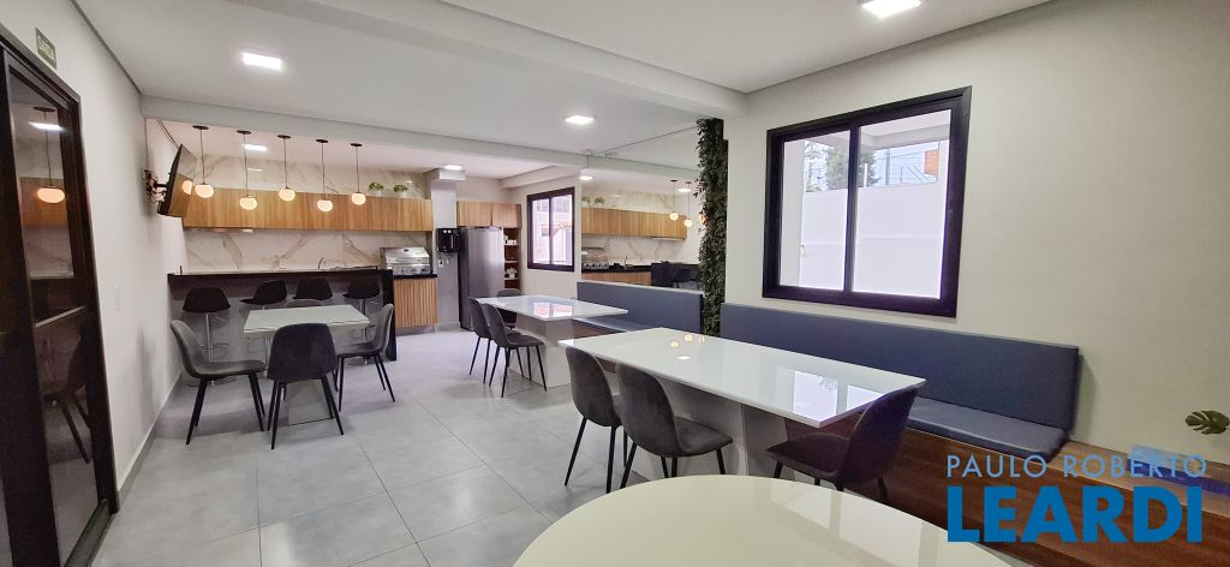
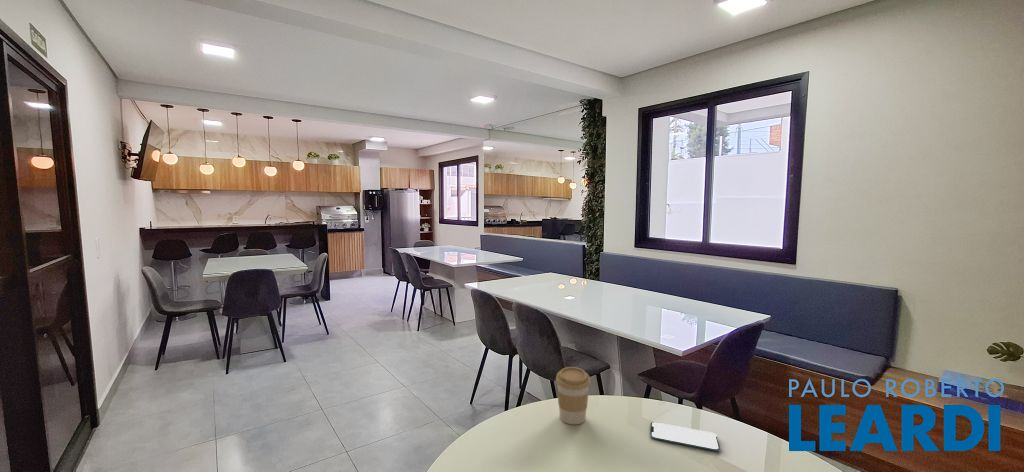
+ coffee cup [555,366,591,426]
+ smartphone [649,421,721,452]
